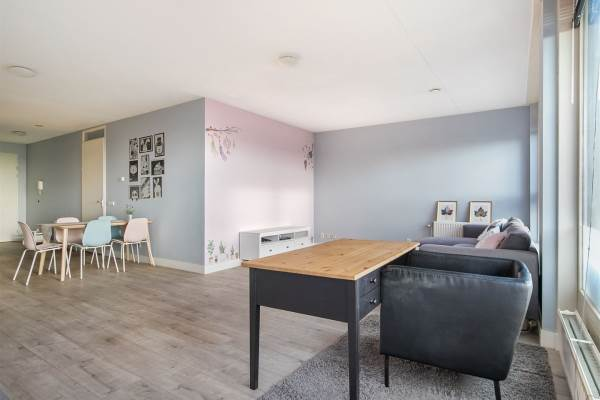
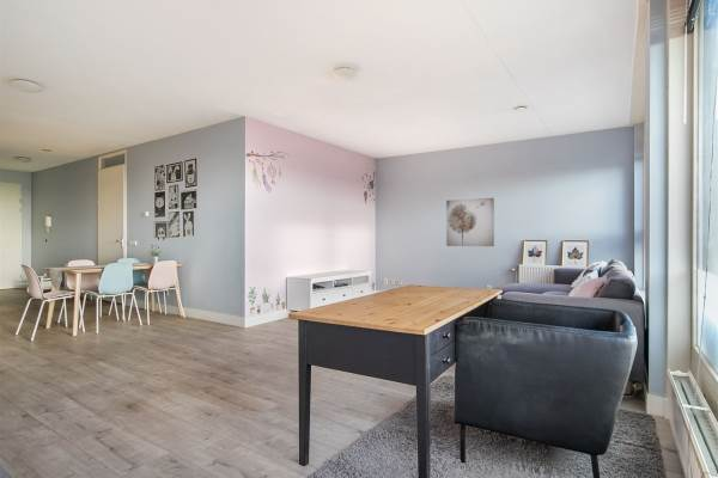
+ wall art [445,197,495,247]
